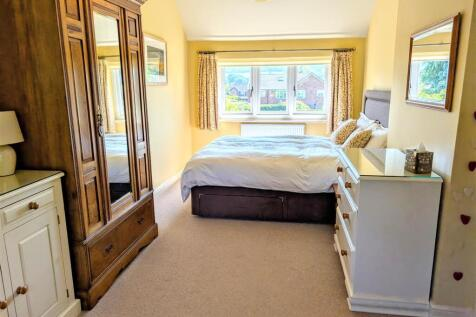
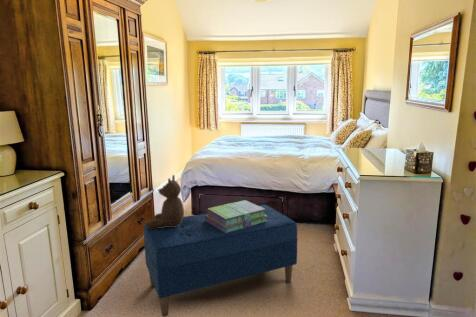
+ teddy bear [147,174,185,229]
+ stack of books [205,199,267,233]
+ bench [143,203,299,317]
